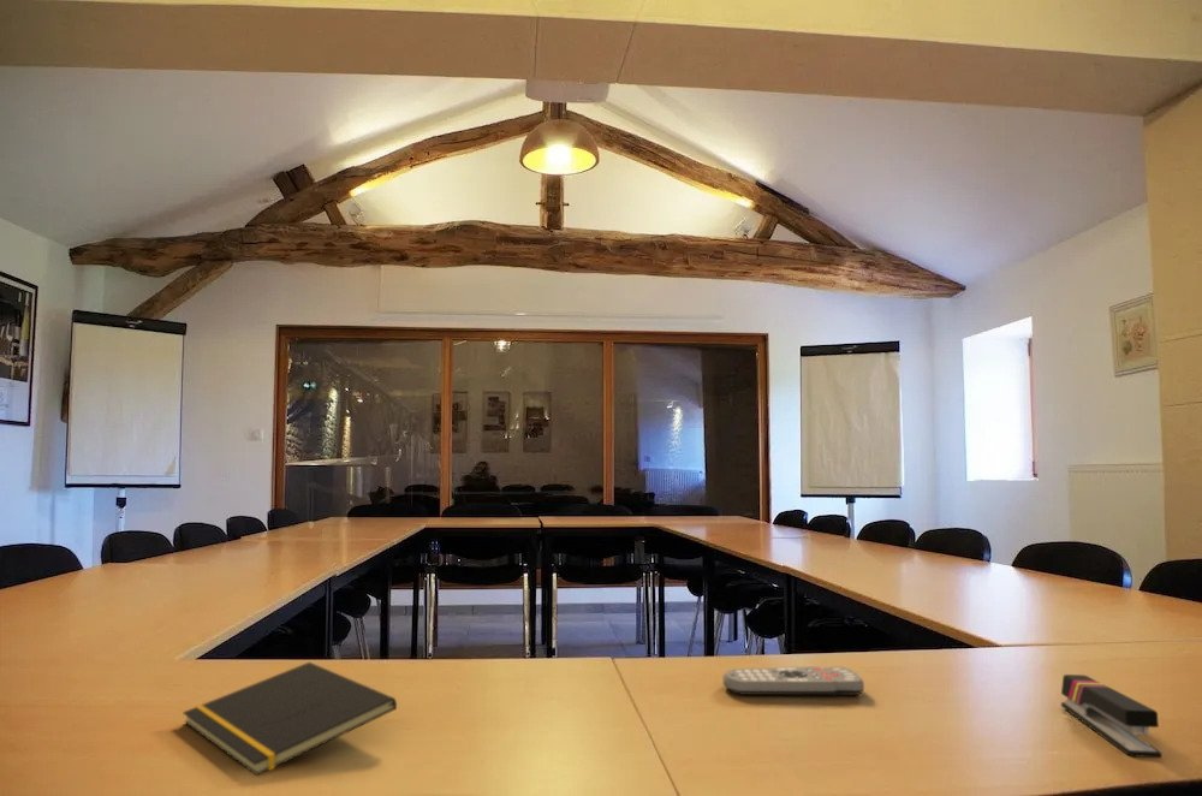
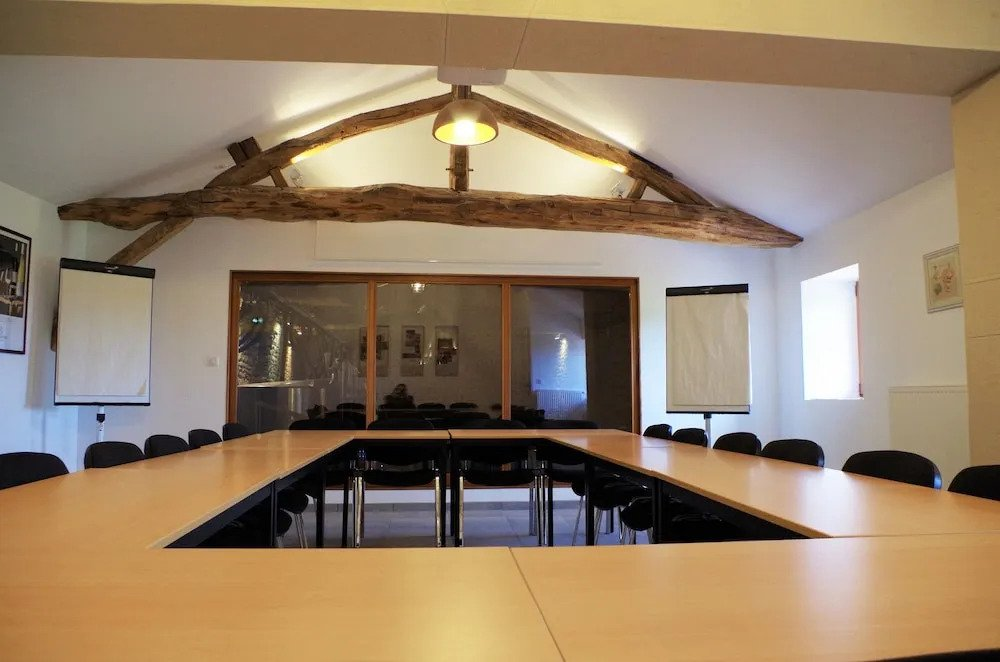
- notepad [182,661,398,777]
- remote control [722,665,865,696]
- stapler [1060,673,1162,759]
